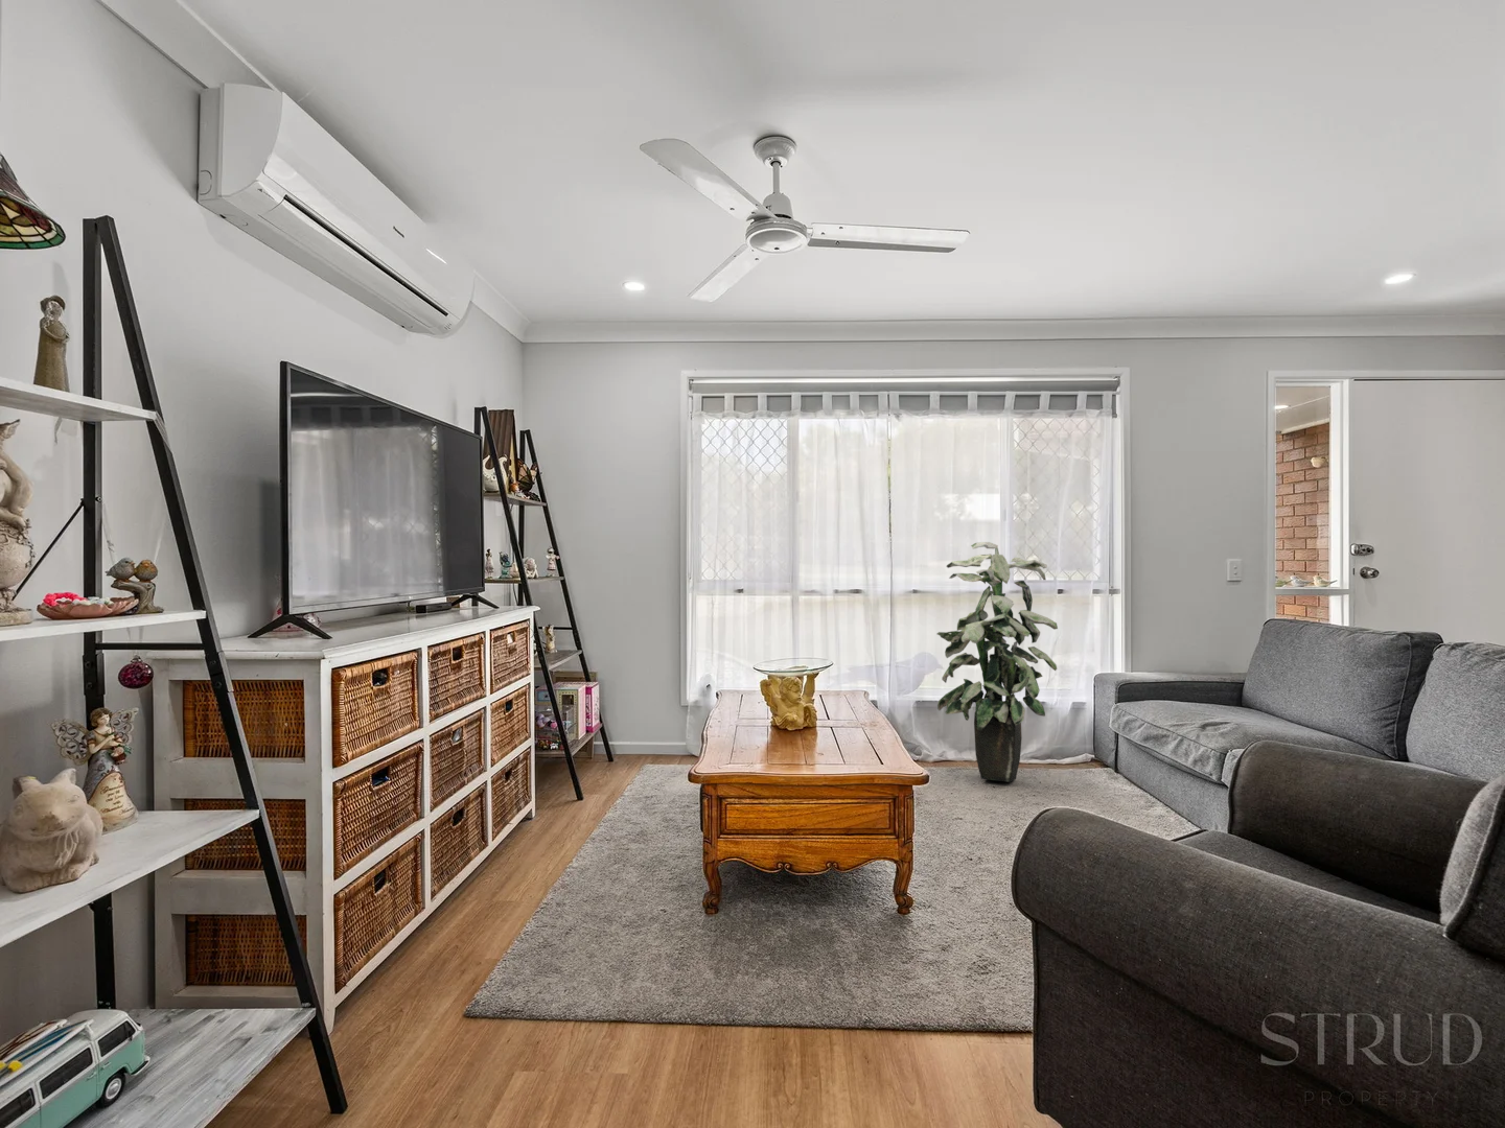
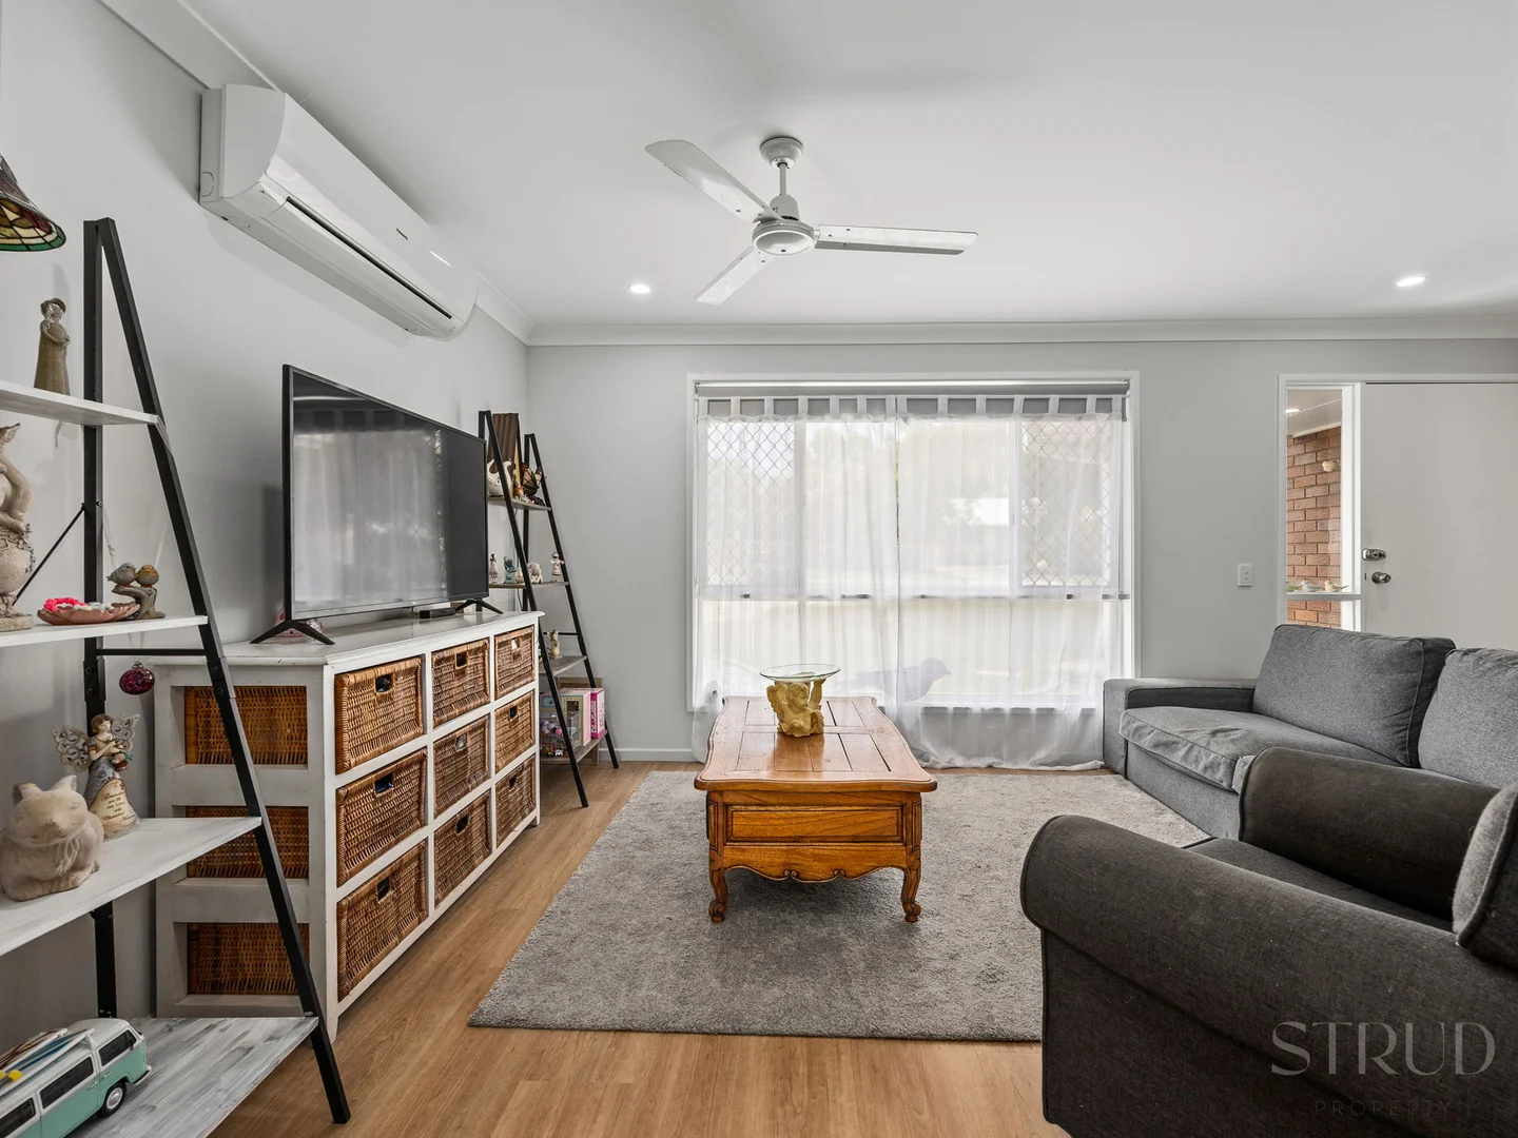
- indoor plant [936,541,1058,782]
